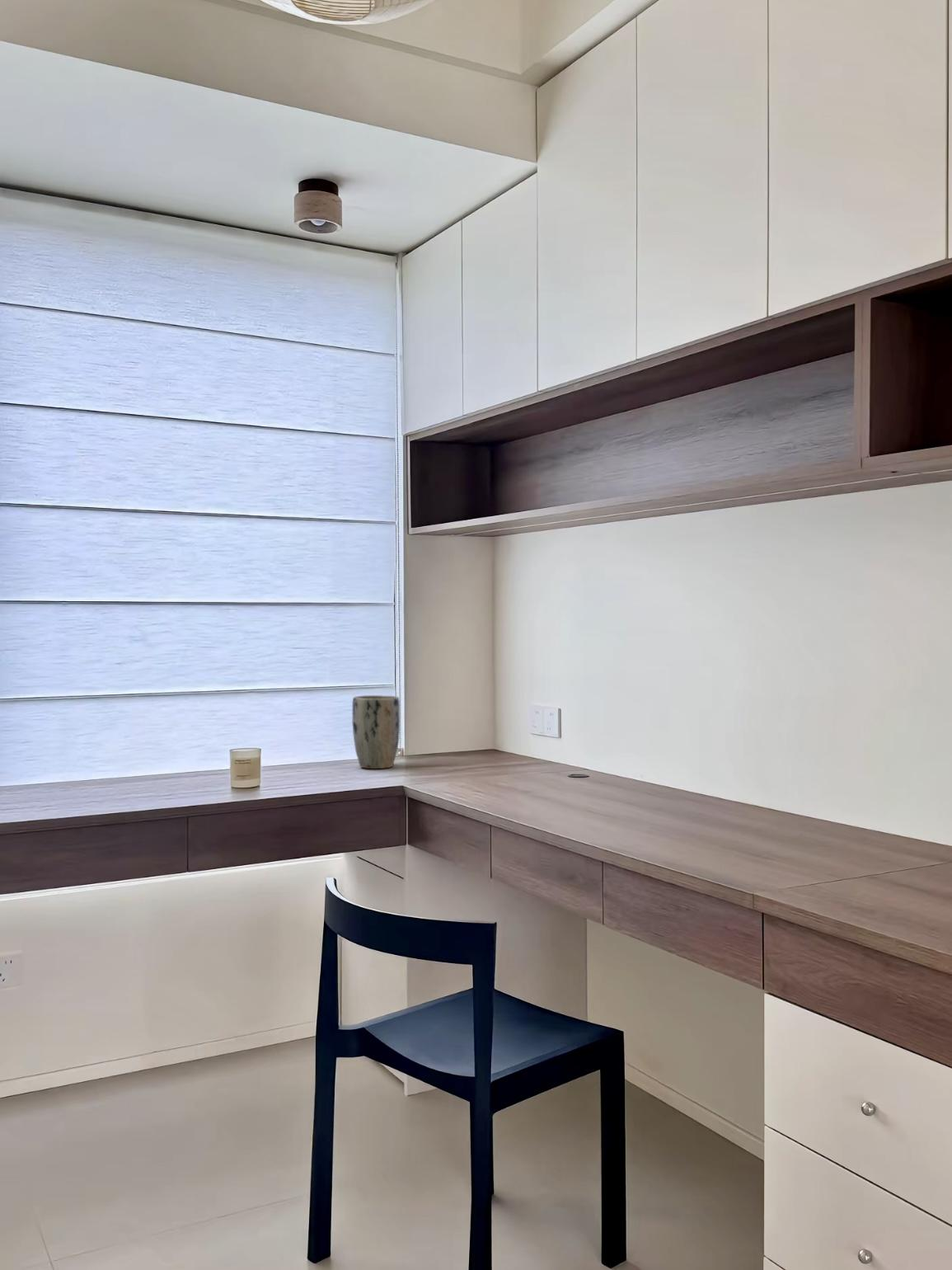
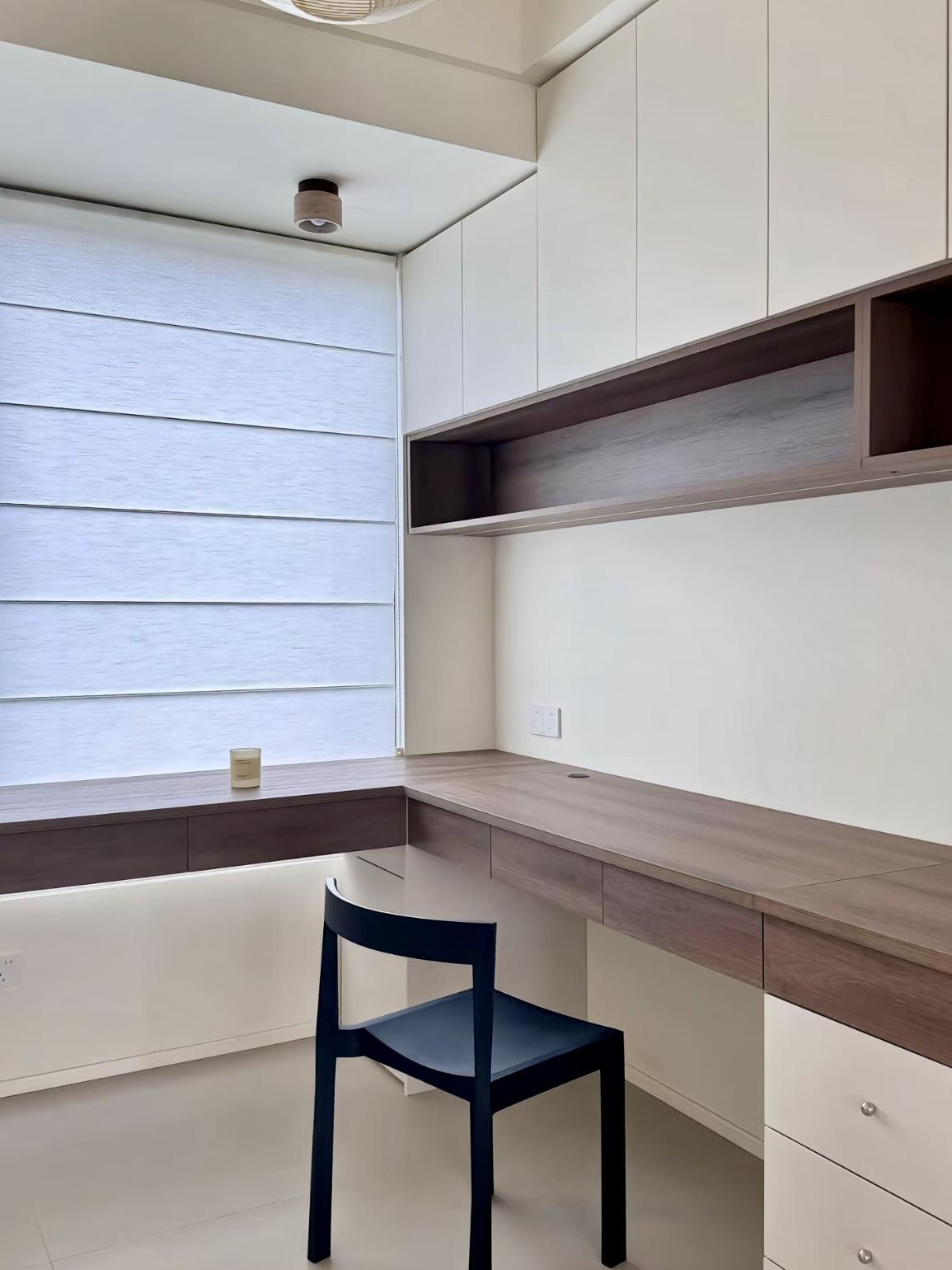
- plant pot [351,694,401,769]
